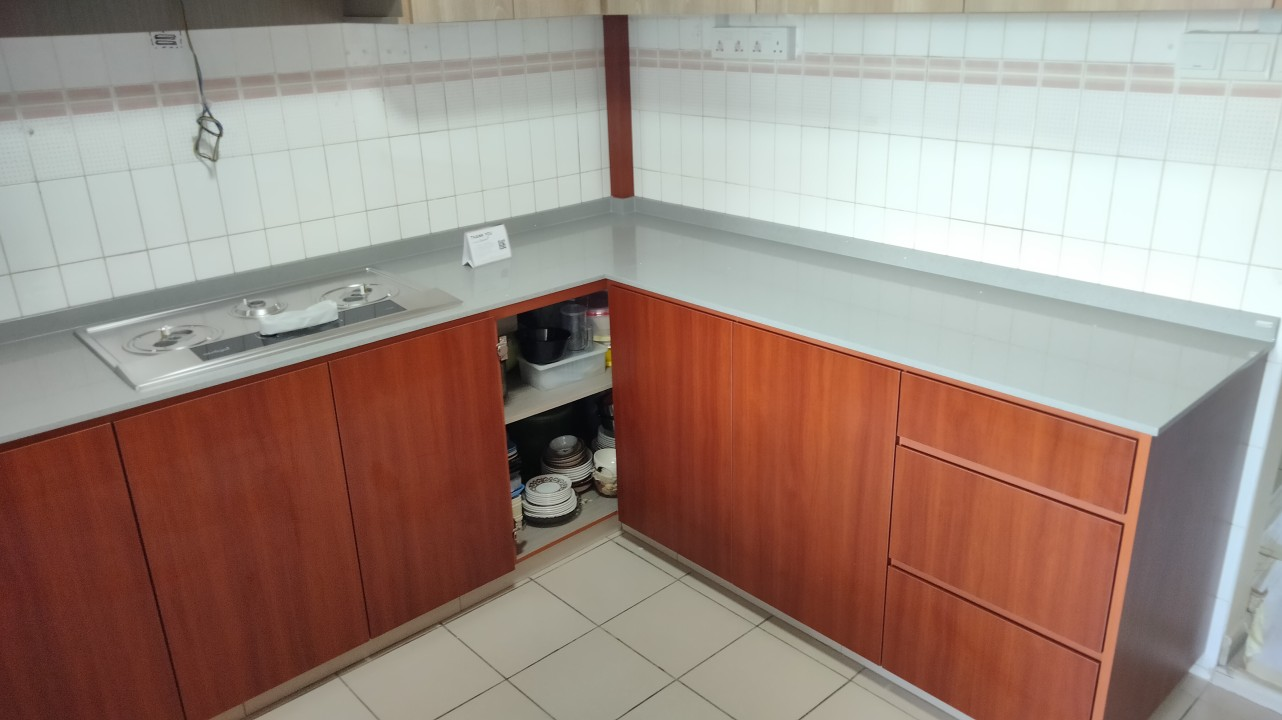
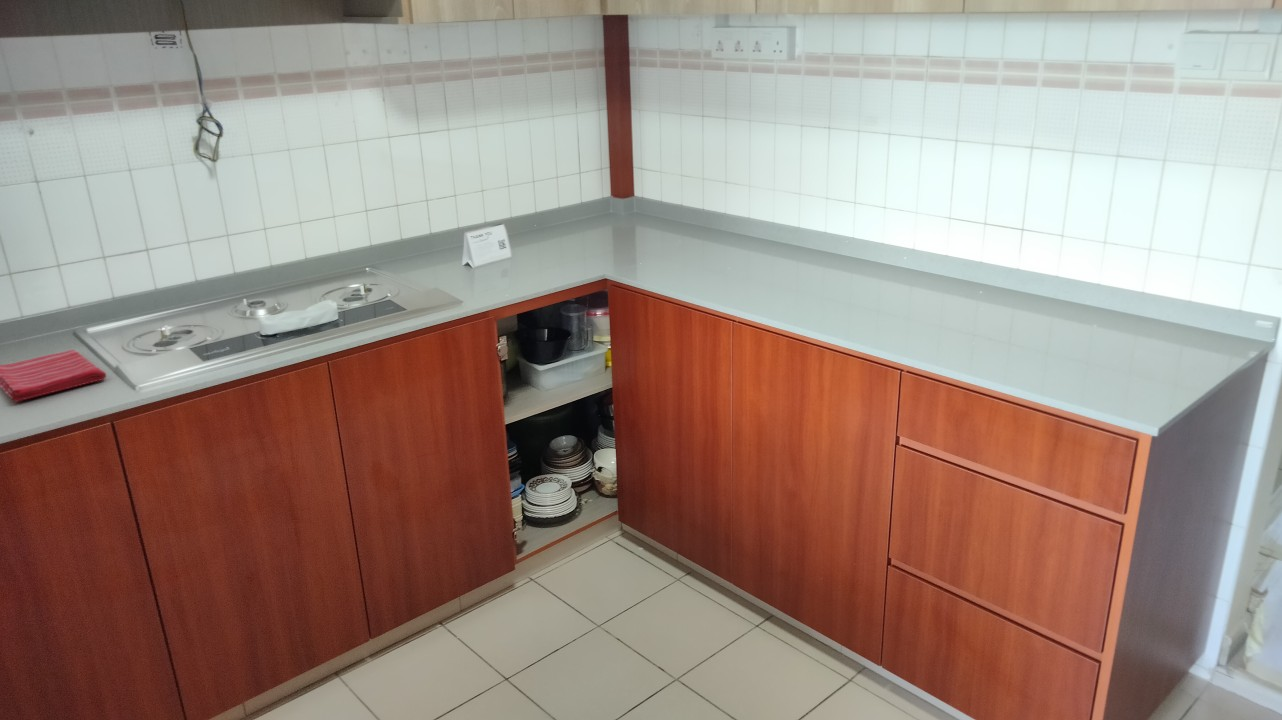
+ dish towel [0,349,107,403]
